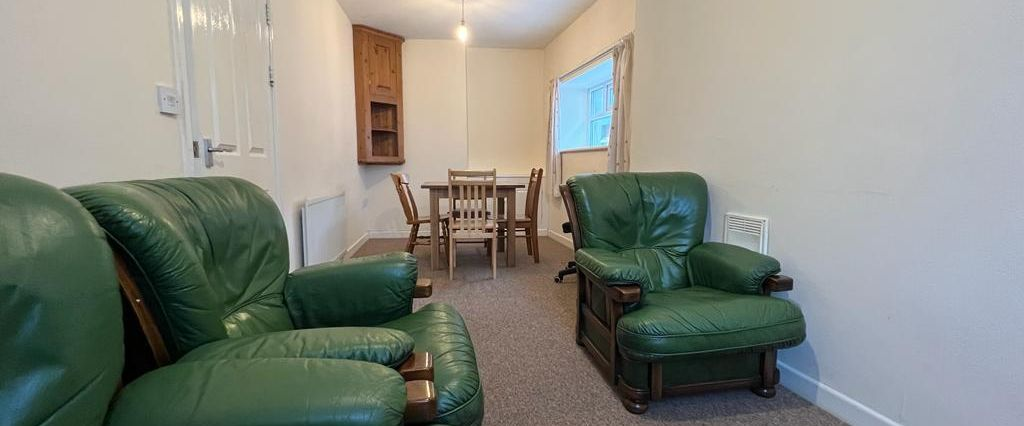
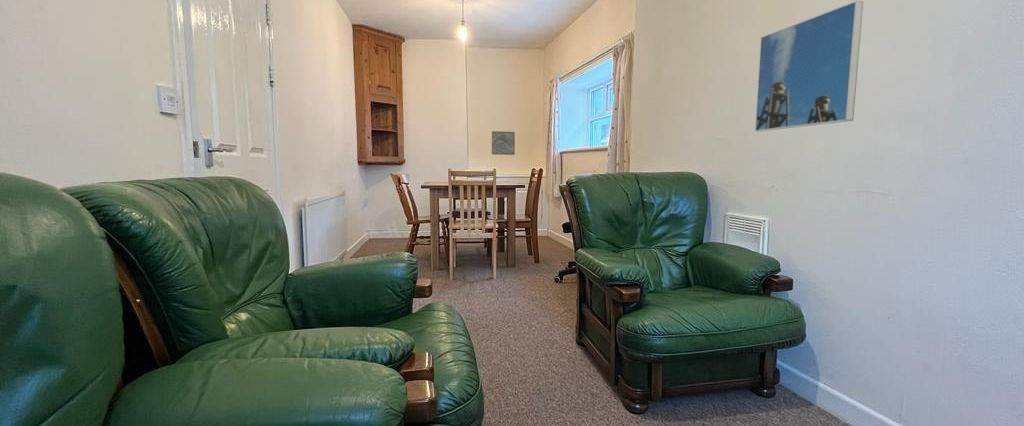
+ wall art [491,130,516,156]
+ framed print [754,0,864,132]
